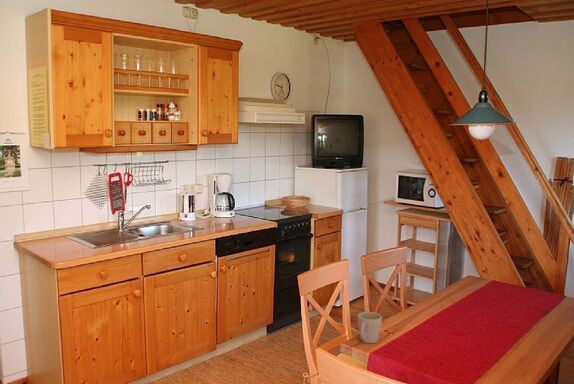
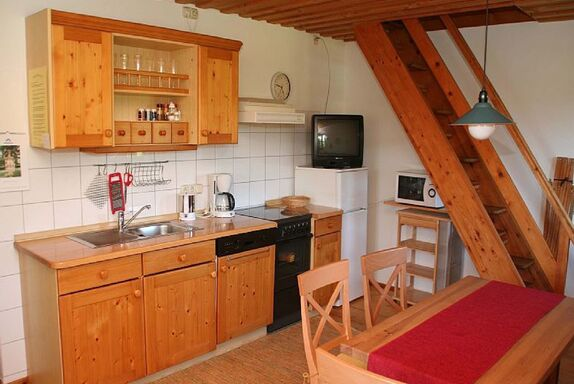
- mug [357,311,383,344]
